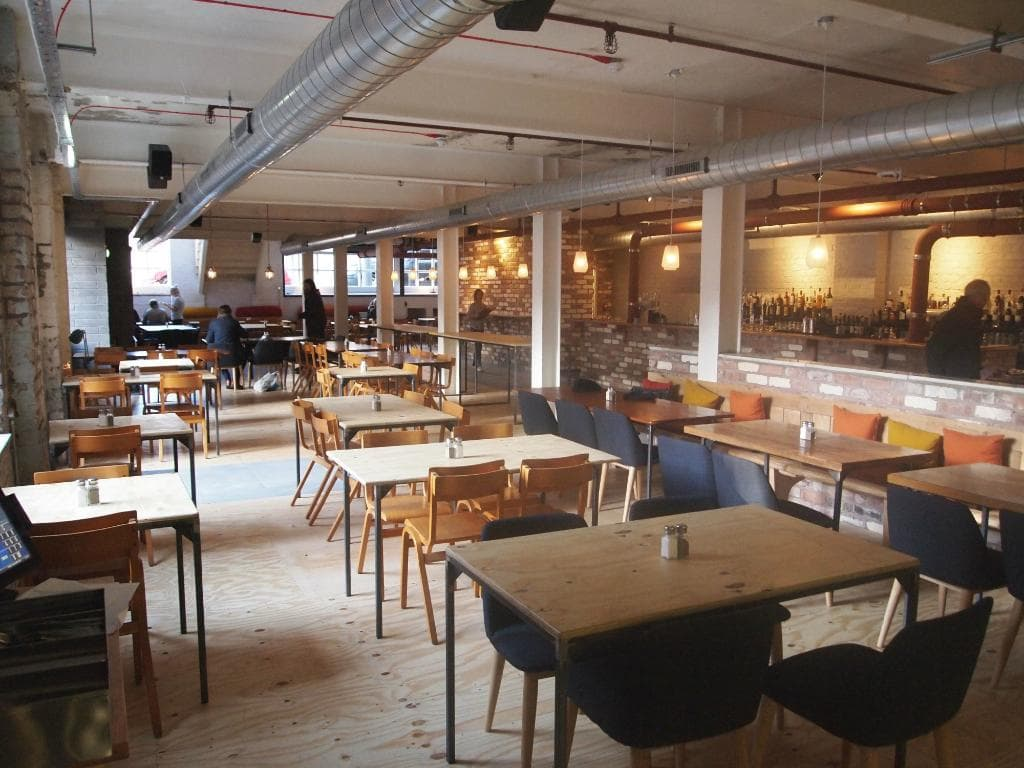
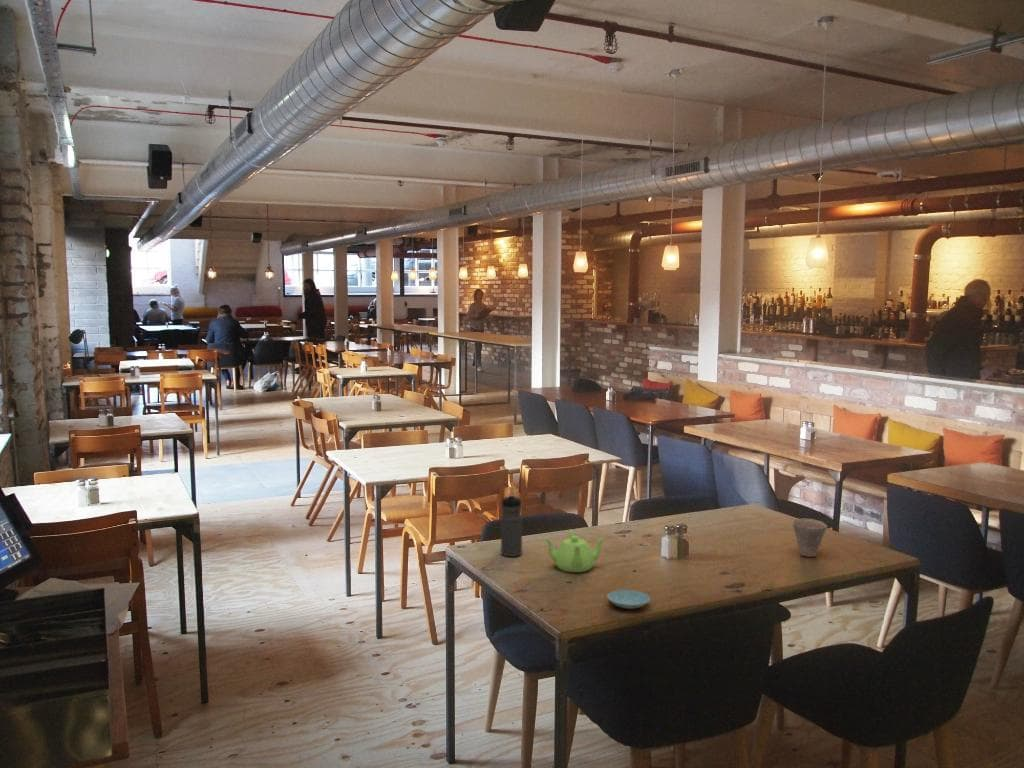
+ teapot [543,529,607,573]
+ saucer [606,589,651,610]
+ water bottle [500,493,523,558]
+ cup [791,517,828,558]
